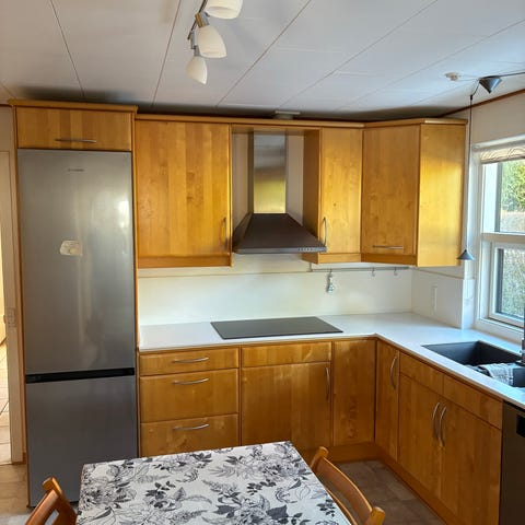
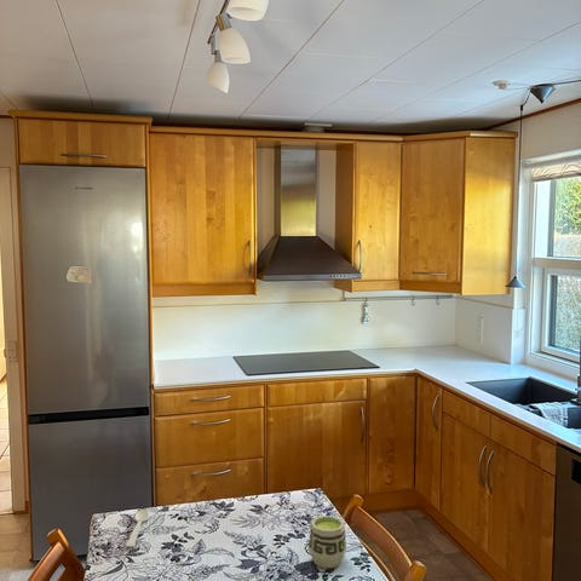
+ spoon [125,508,151,548]
+ cup [307,514,347,569]
